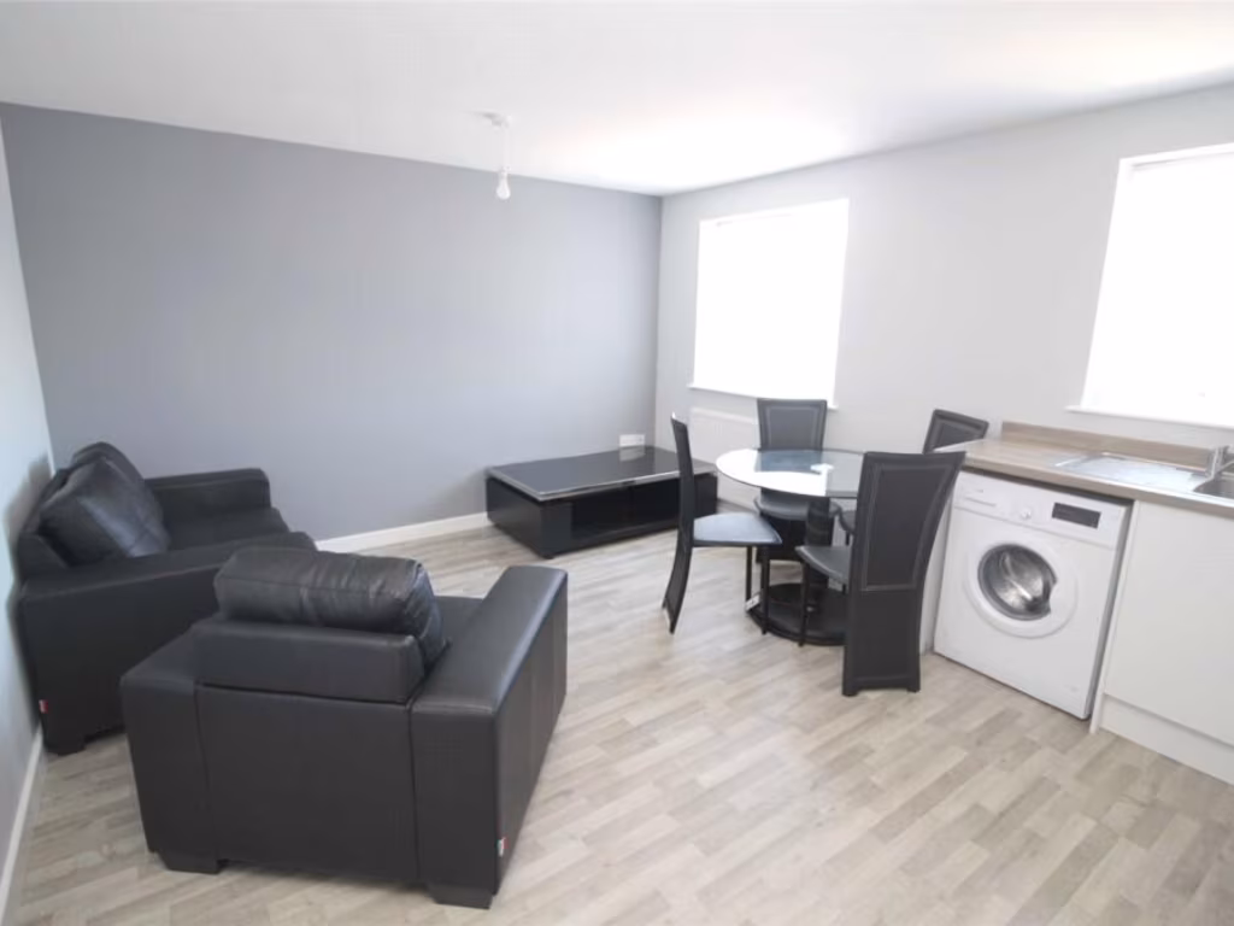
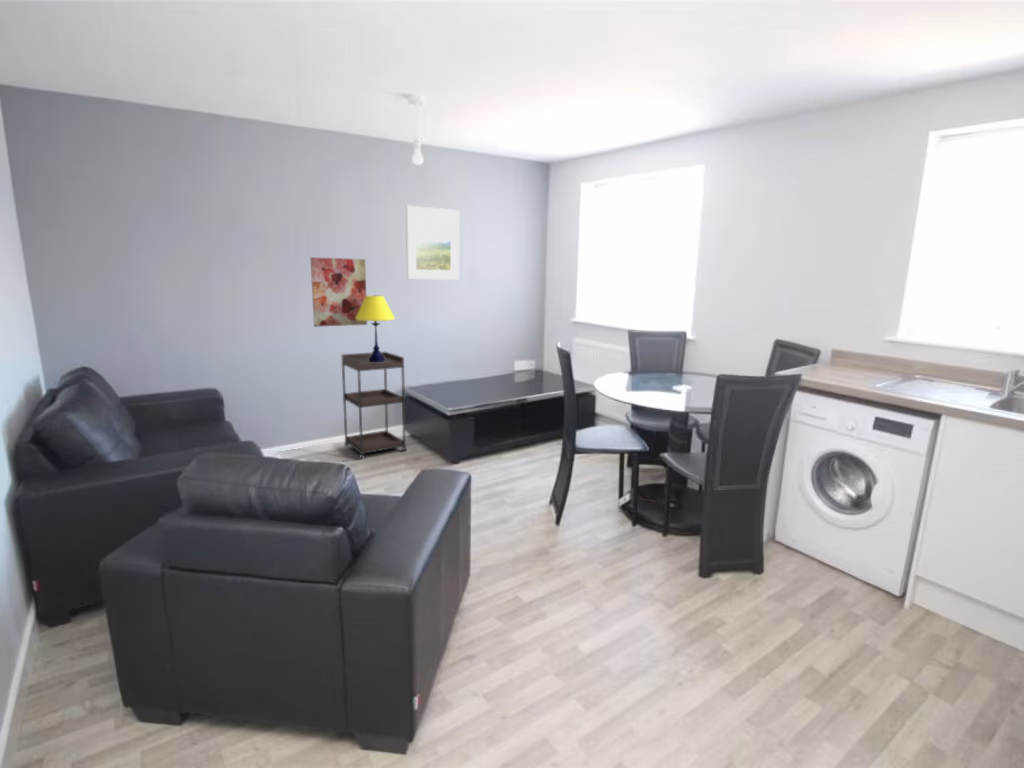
+ table lamp [356,294,396,362]
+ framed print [405,204,460,281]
+ wall art [309,256,368,328]
+ shelving unit [340,351,408,460]
